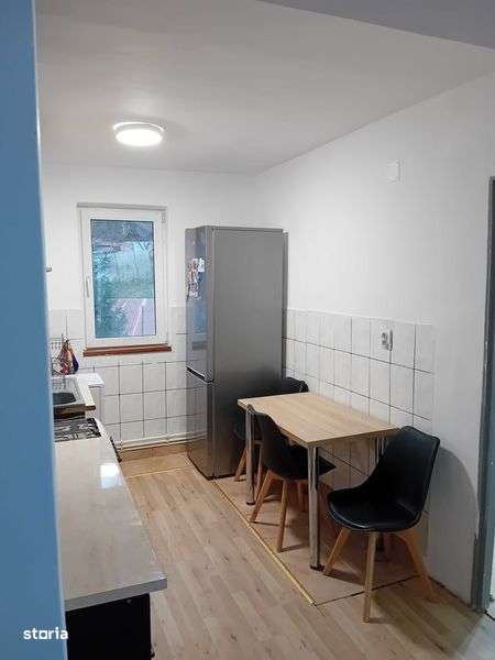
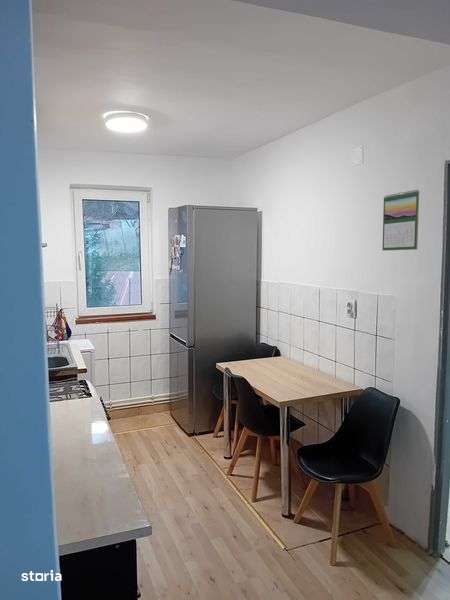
+ calendar [381,189,420,251]
